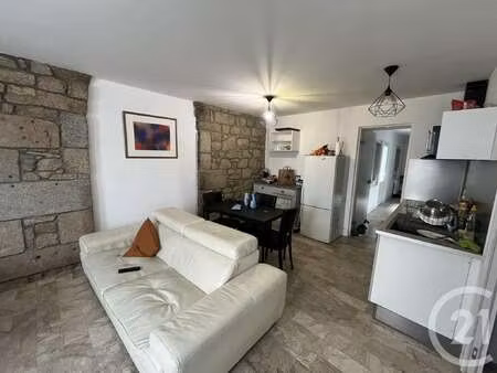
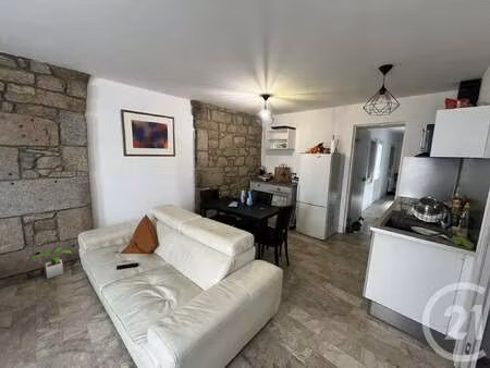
+ potted plant [27,247,73,280]
